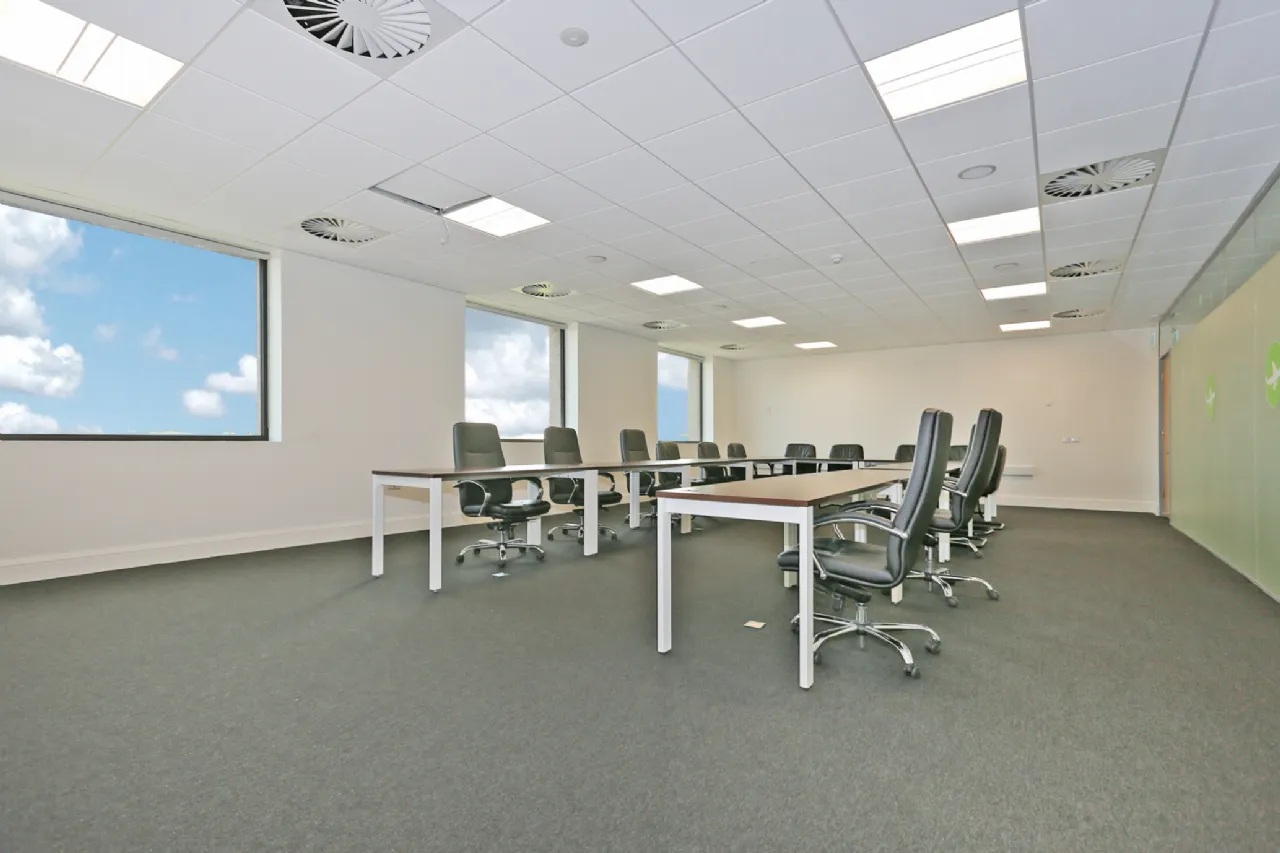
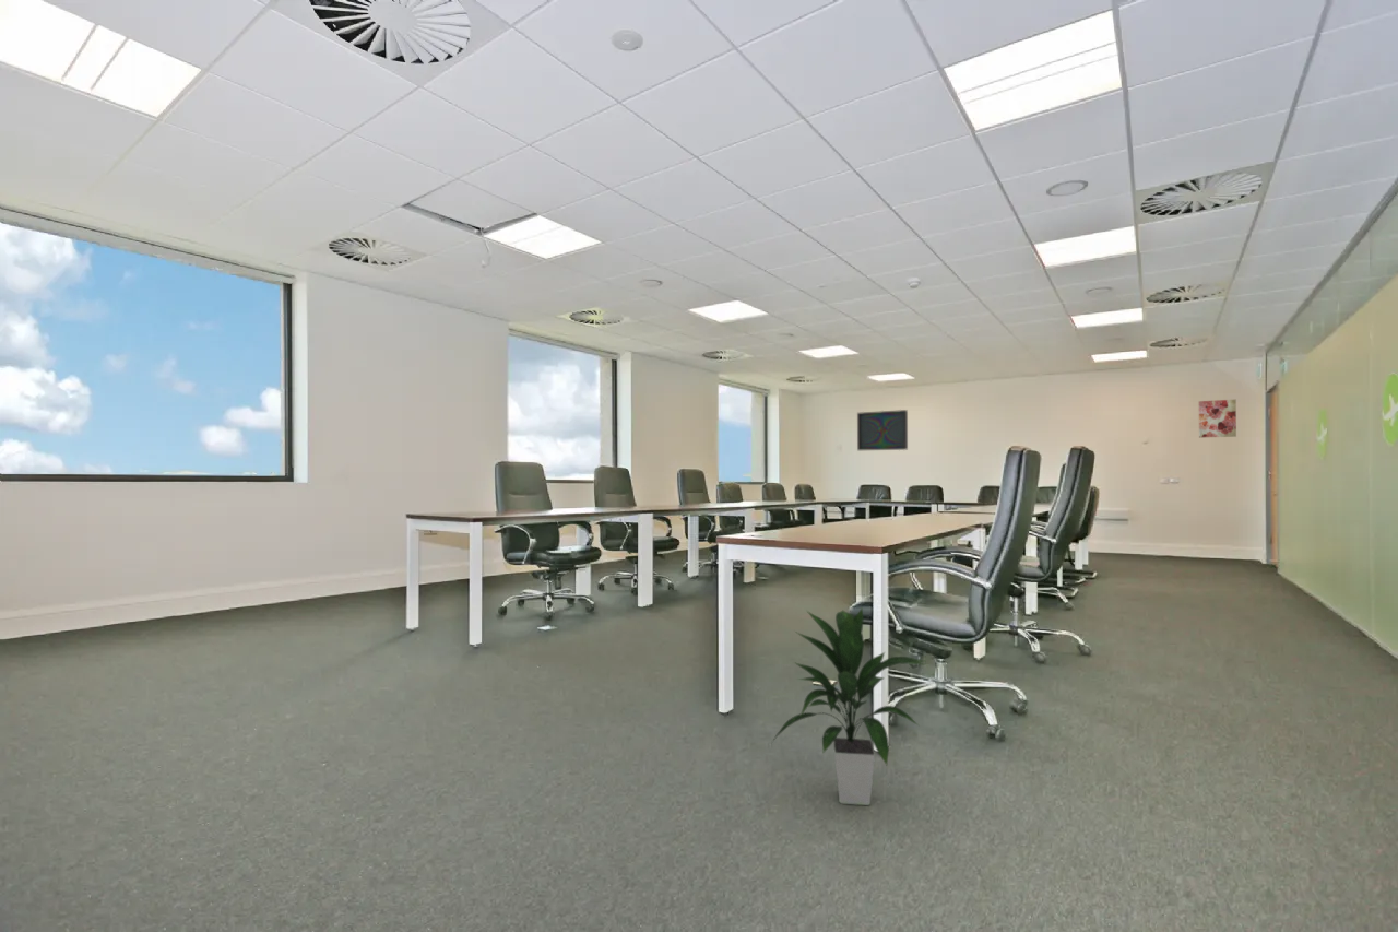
+ television [856,409,909,451]
+ wall art [1198,399,1237,438]
+ indoor plant [771,607,925,806]
